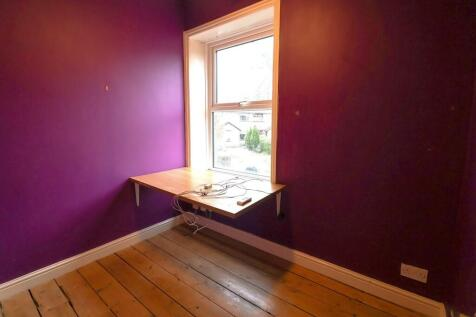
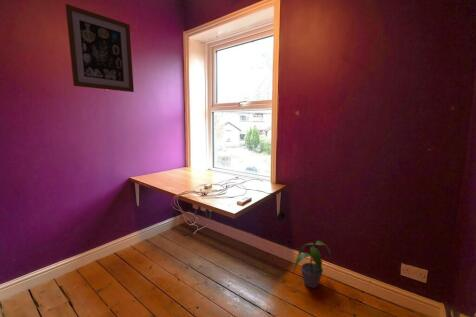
+ wall art [64,3,135,93]
+ potted plant [292,240,332,289]
